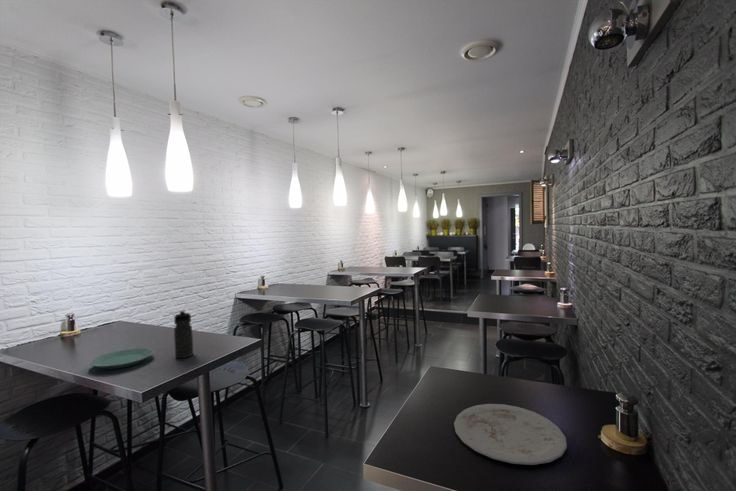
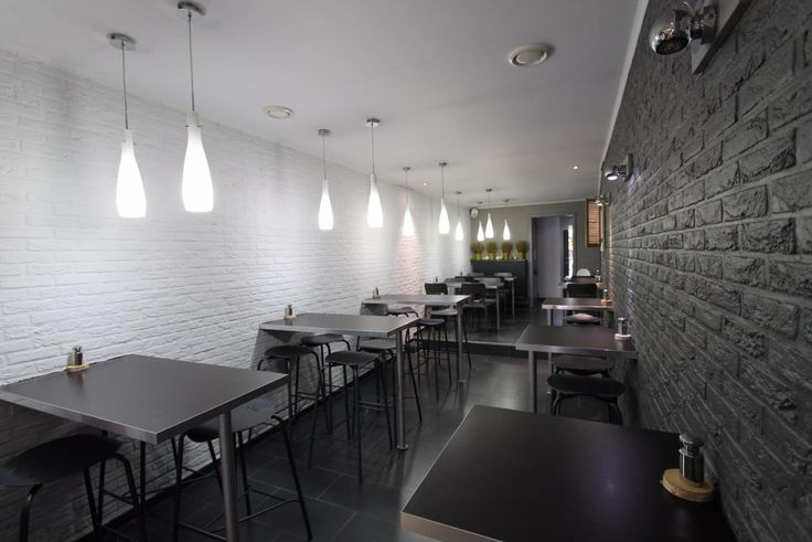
- water bottle [173,310,194,359]
- plate [453,403,568,466]
- plate [89,347,155,370]
